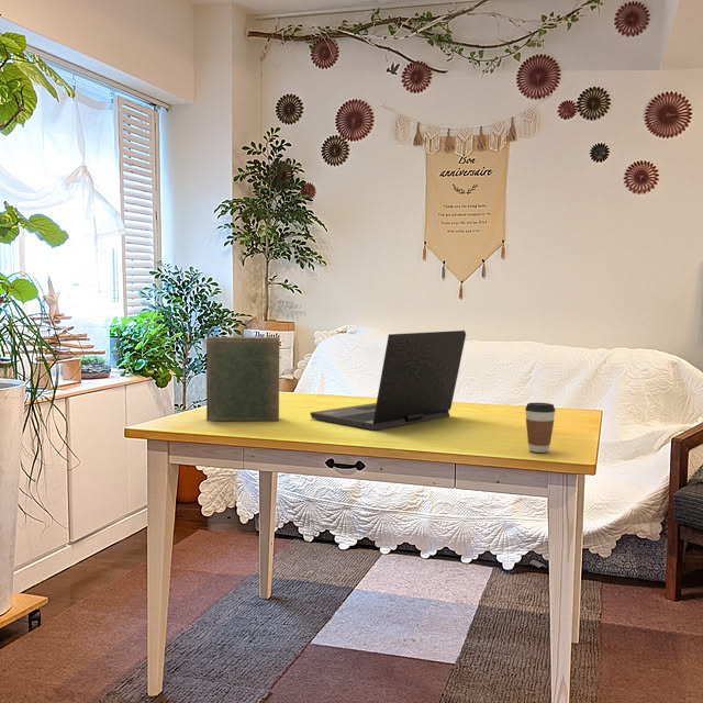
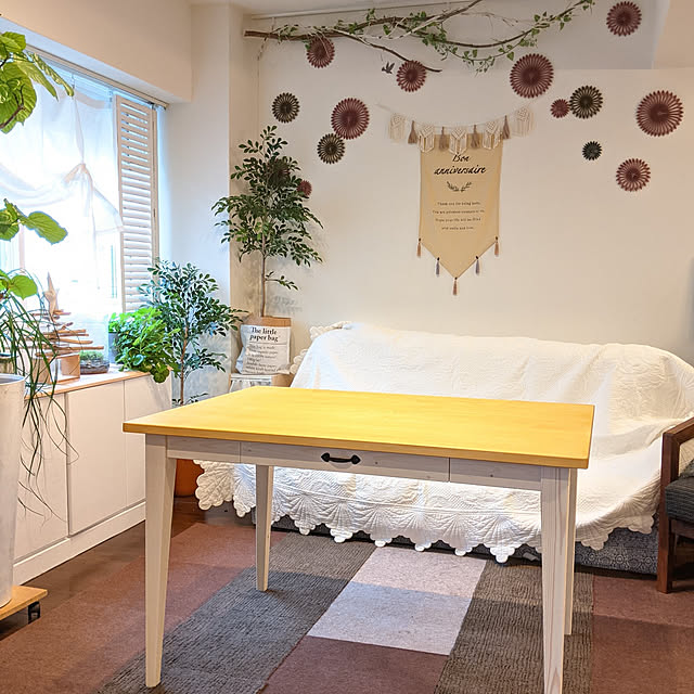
- book [205,336,280,422]
- laptop [309,330,467,431]
- coffee cup [524,402,557,454]
